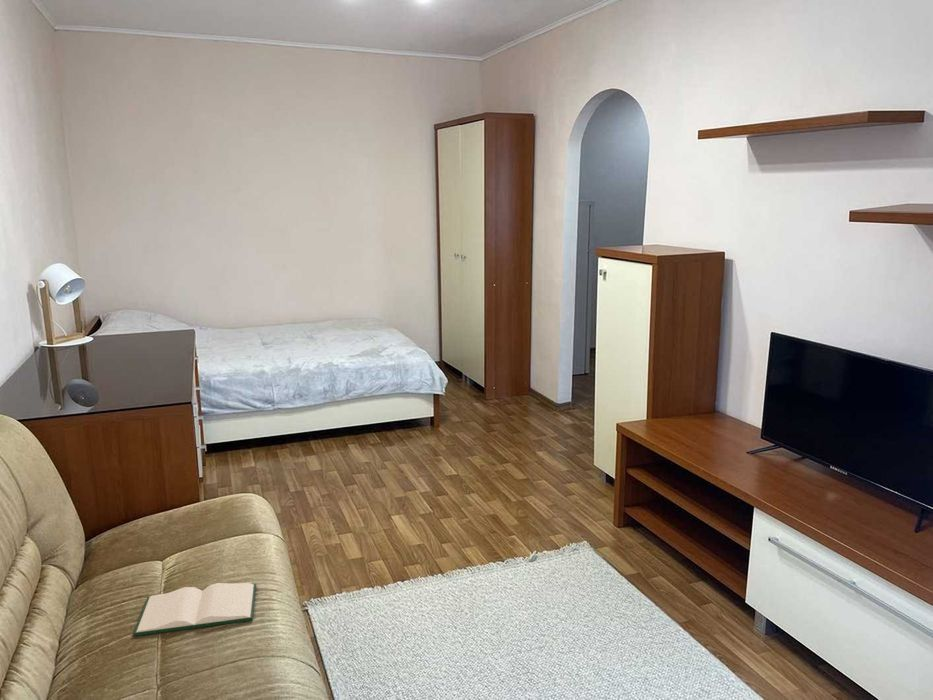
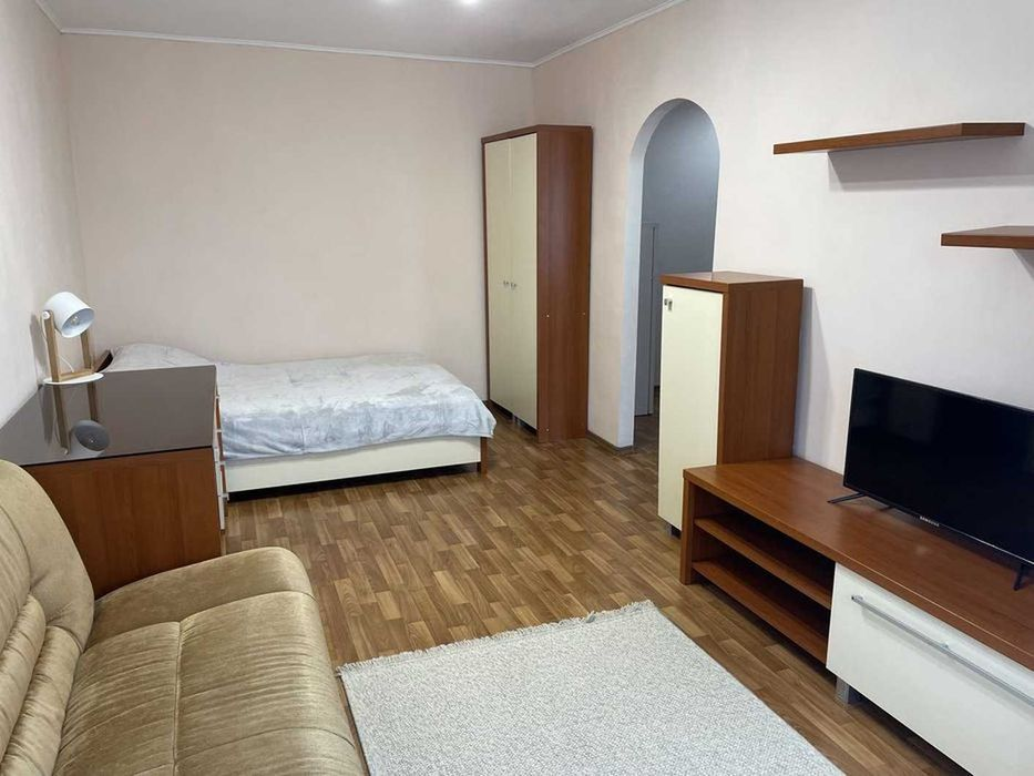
- hardback book [132,582,257,637]
